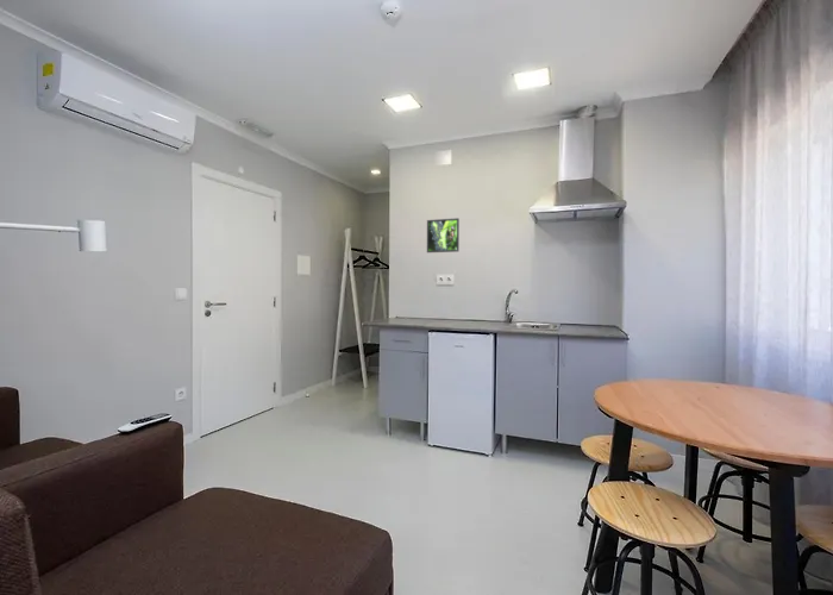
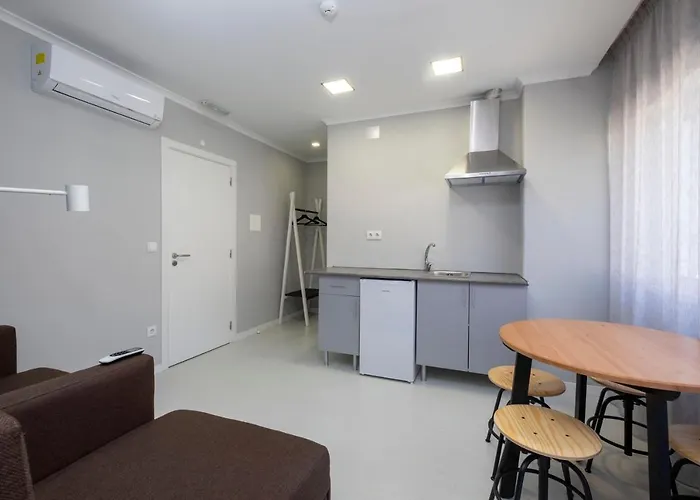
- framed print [426,217,461,253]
